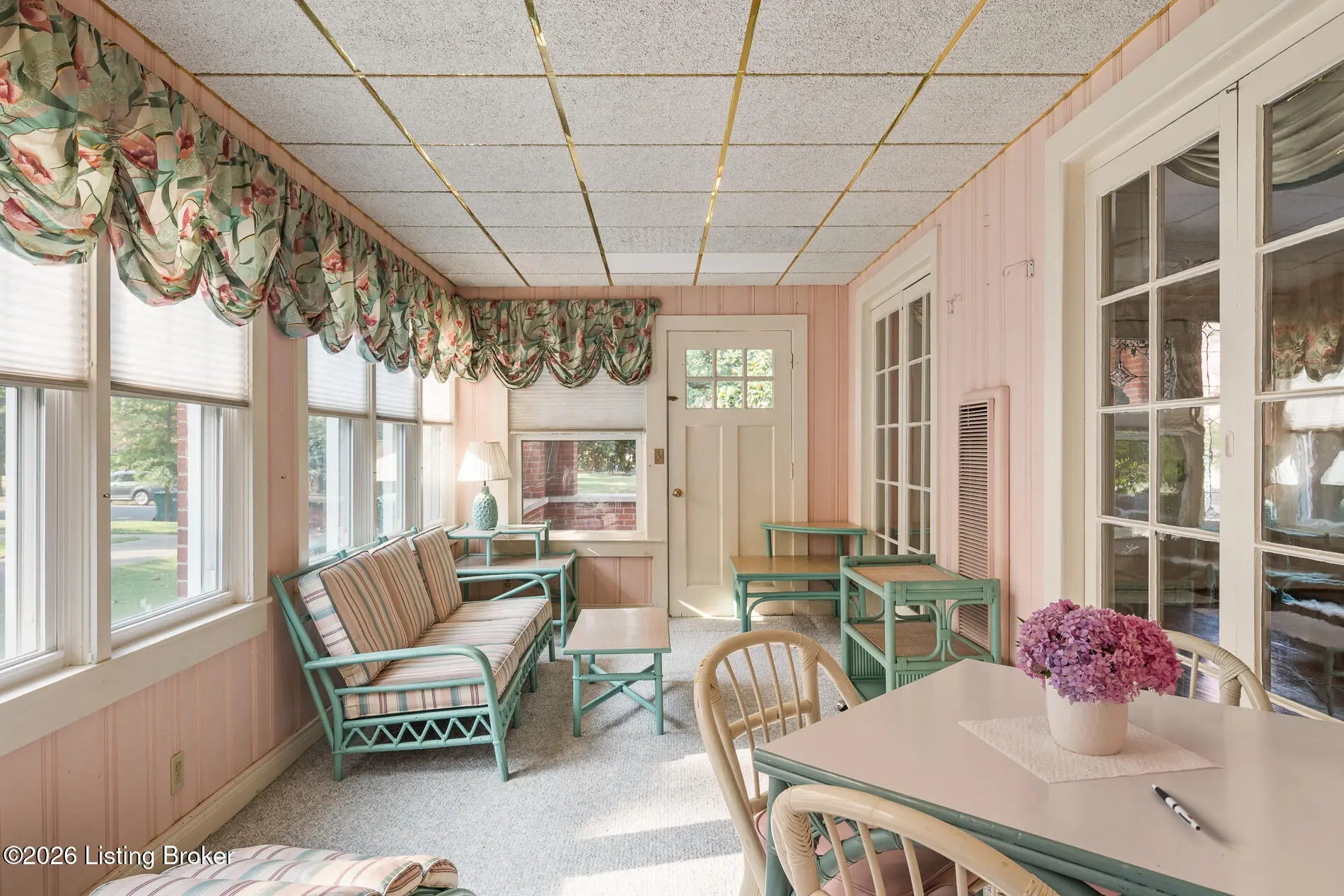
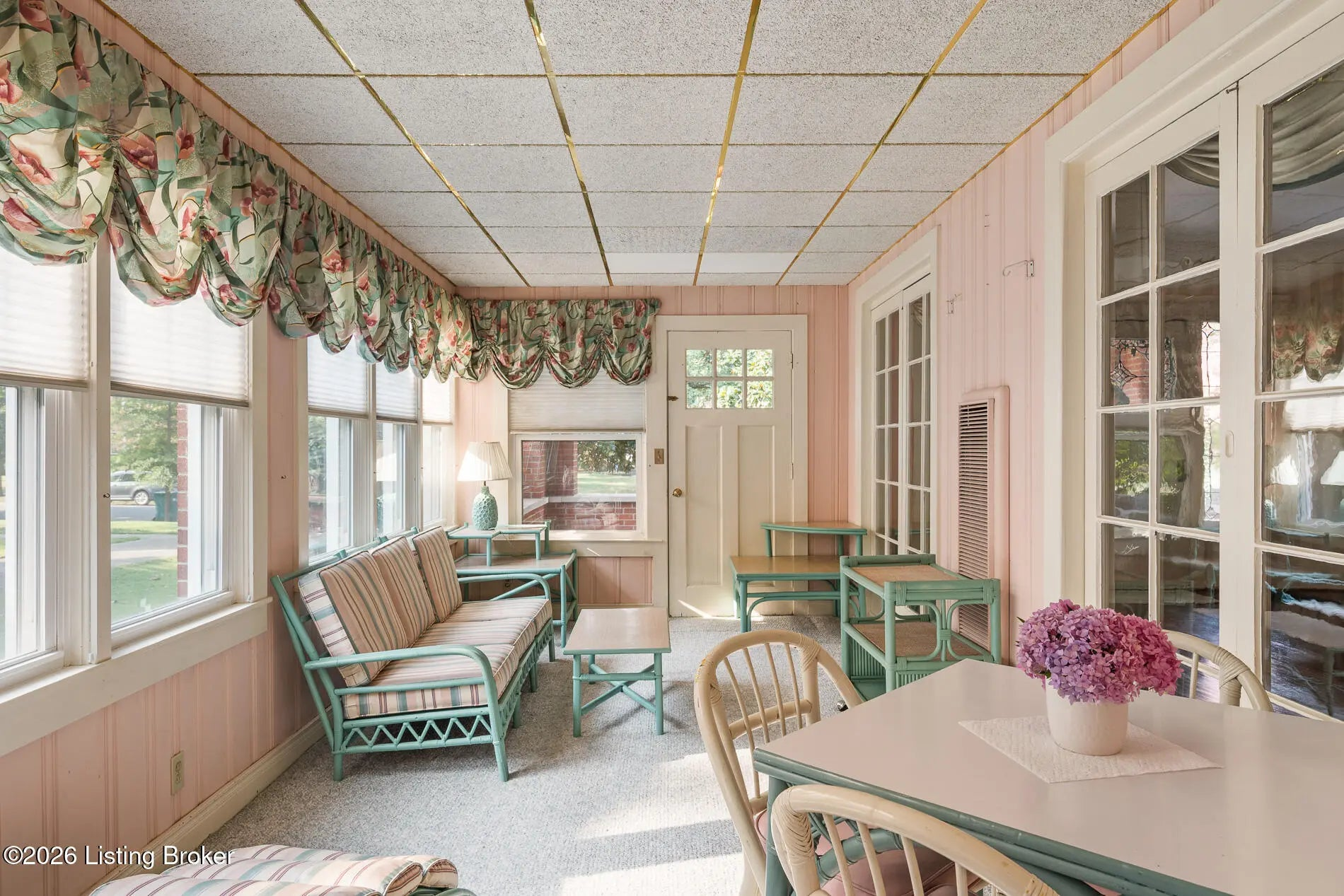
- pen [1151,784,1202,832]
